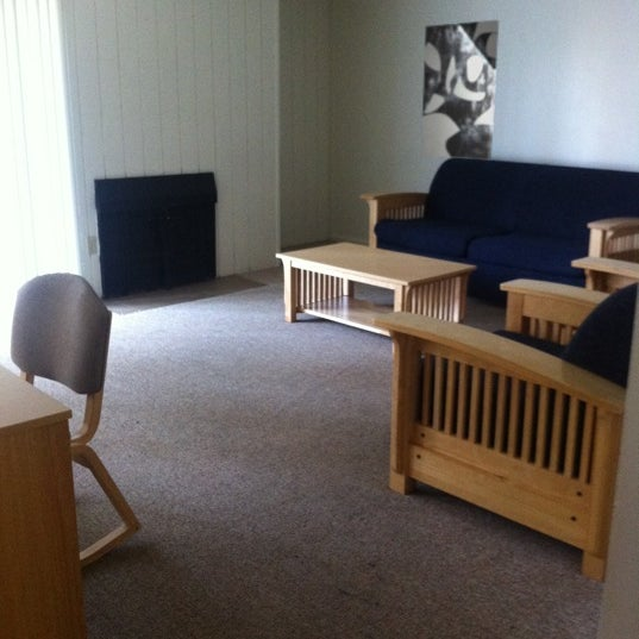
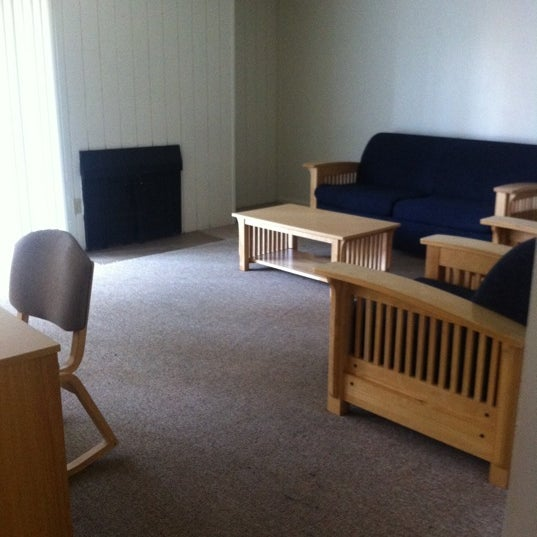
- wall art [420,19,500,161]
